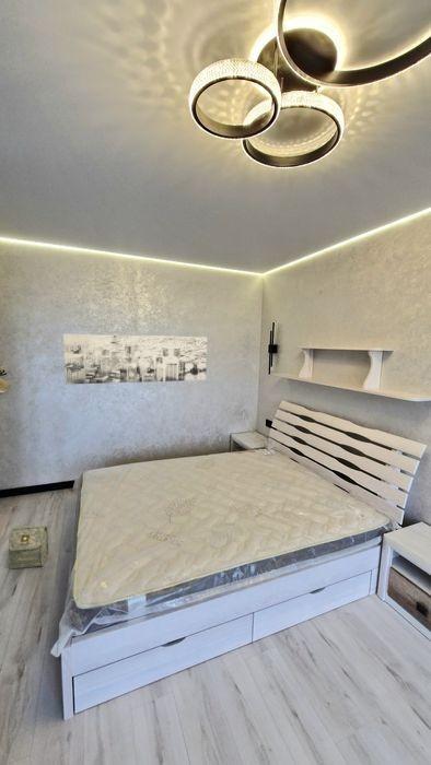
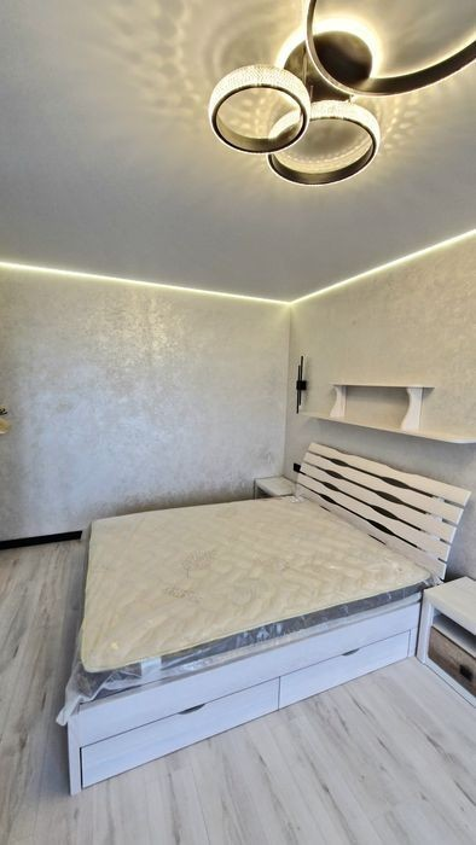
- wall art [62,333,208,386]
- bag [8,525,50,570]
